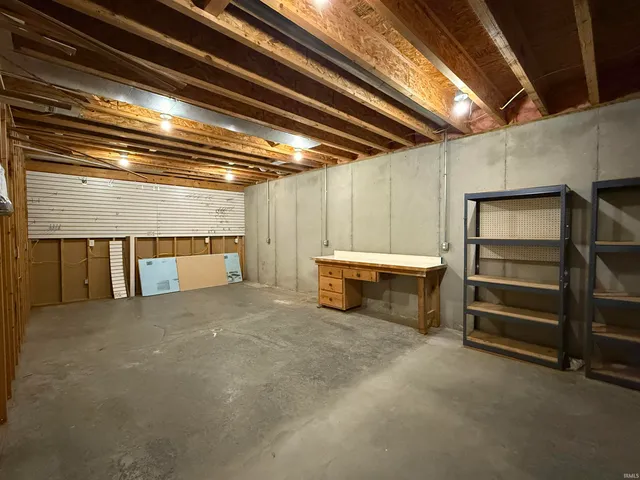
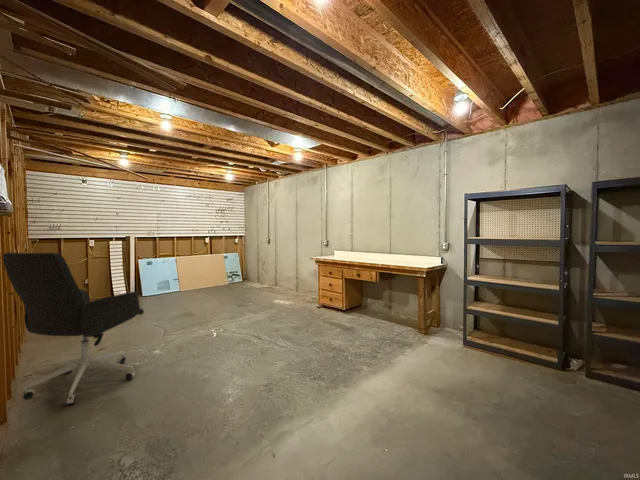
+ office chair [2,251,145,406]
